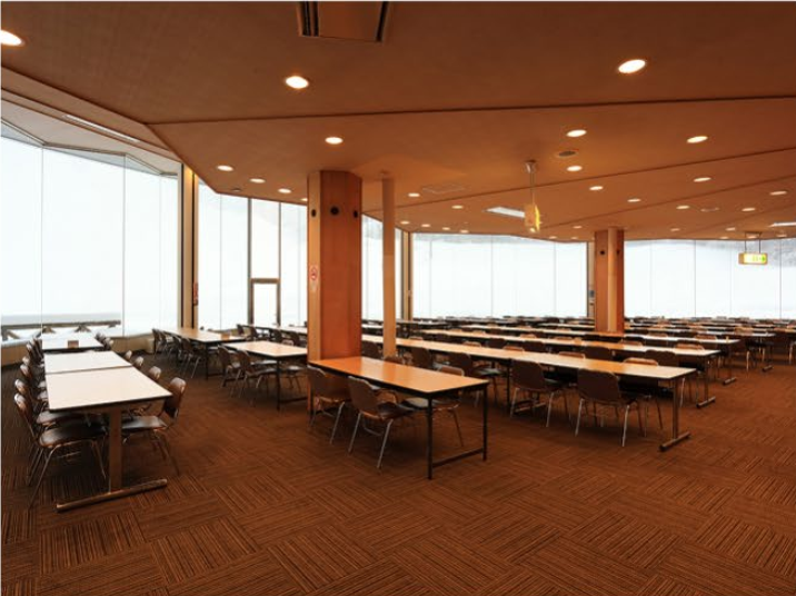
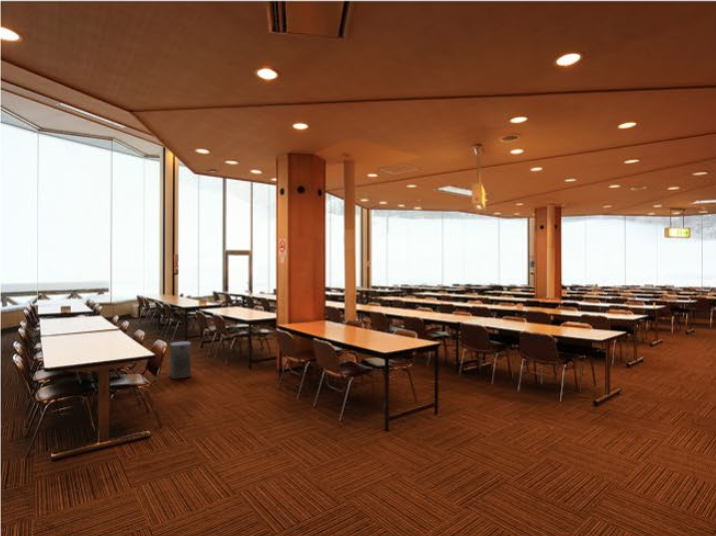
+ fan [169,341,192,380]
